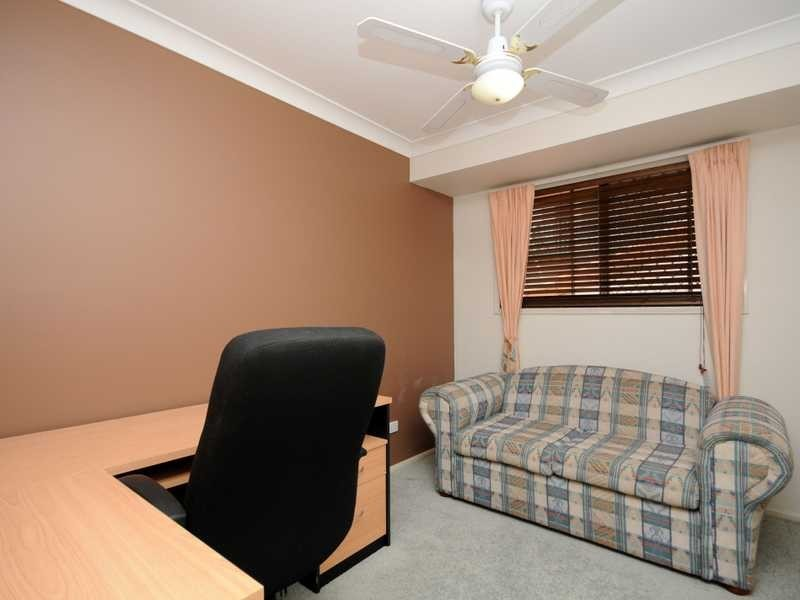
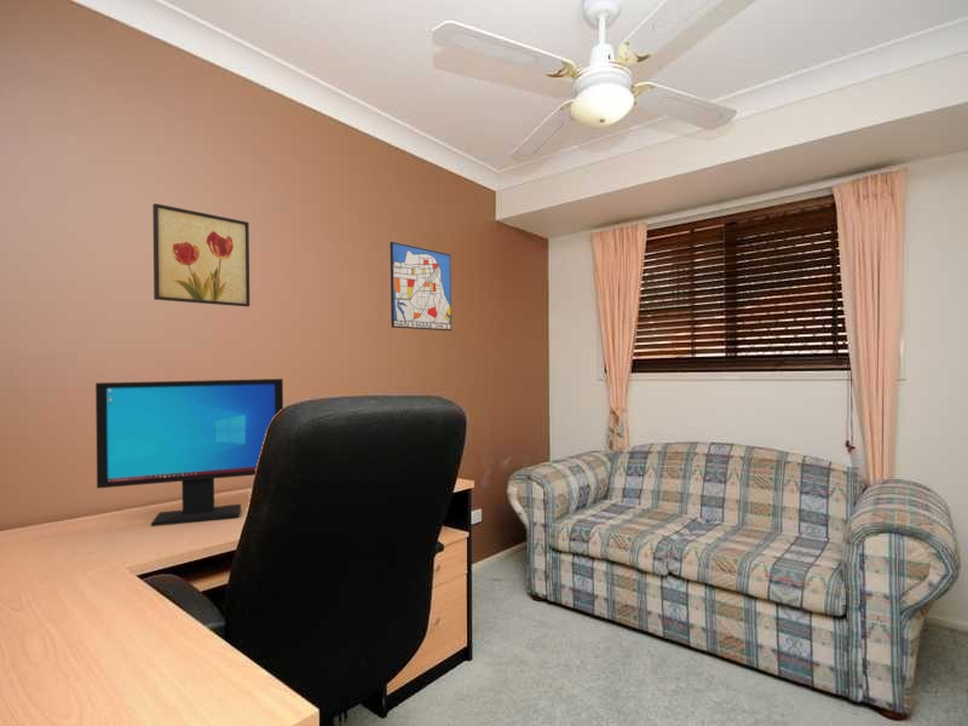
+ computer monitor [94,378,284,528]
+ wall art [151,202,250,307]
+ wall art [390,241,453,332]
